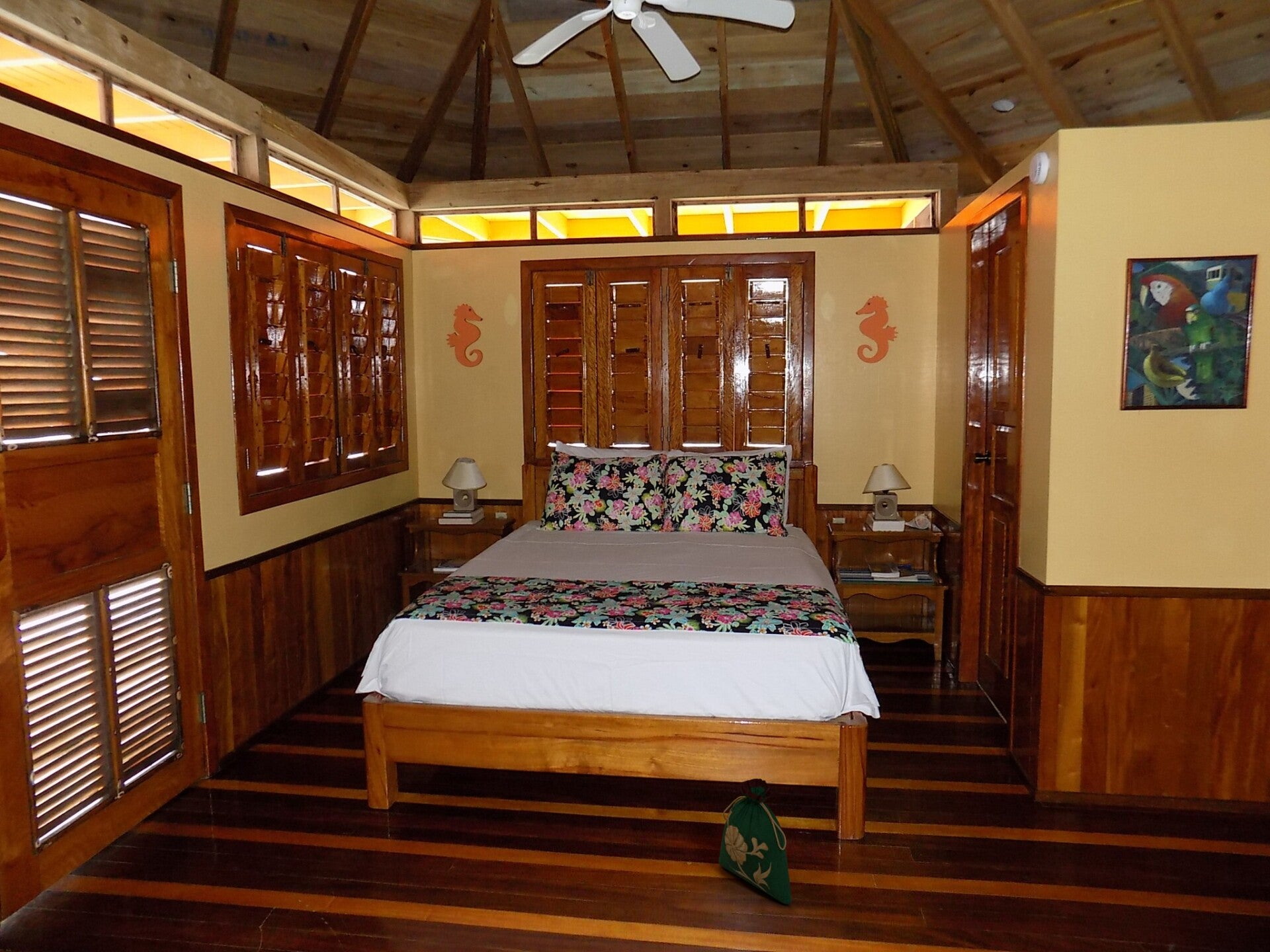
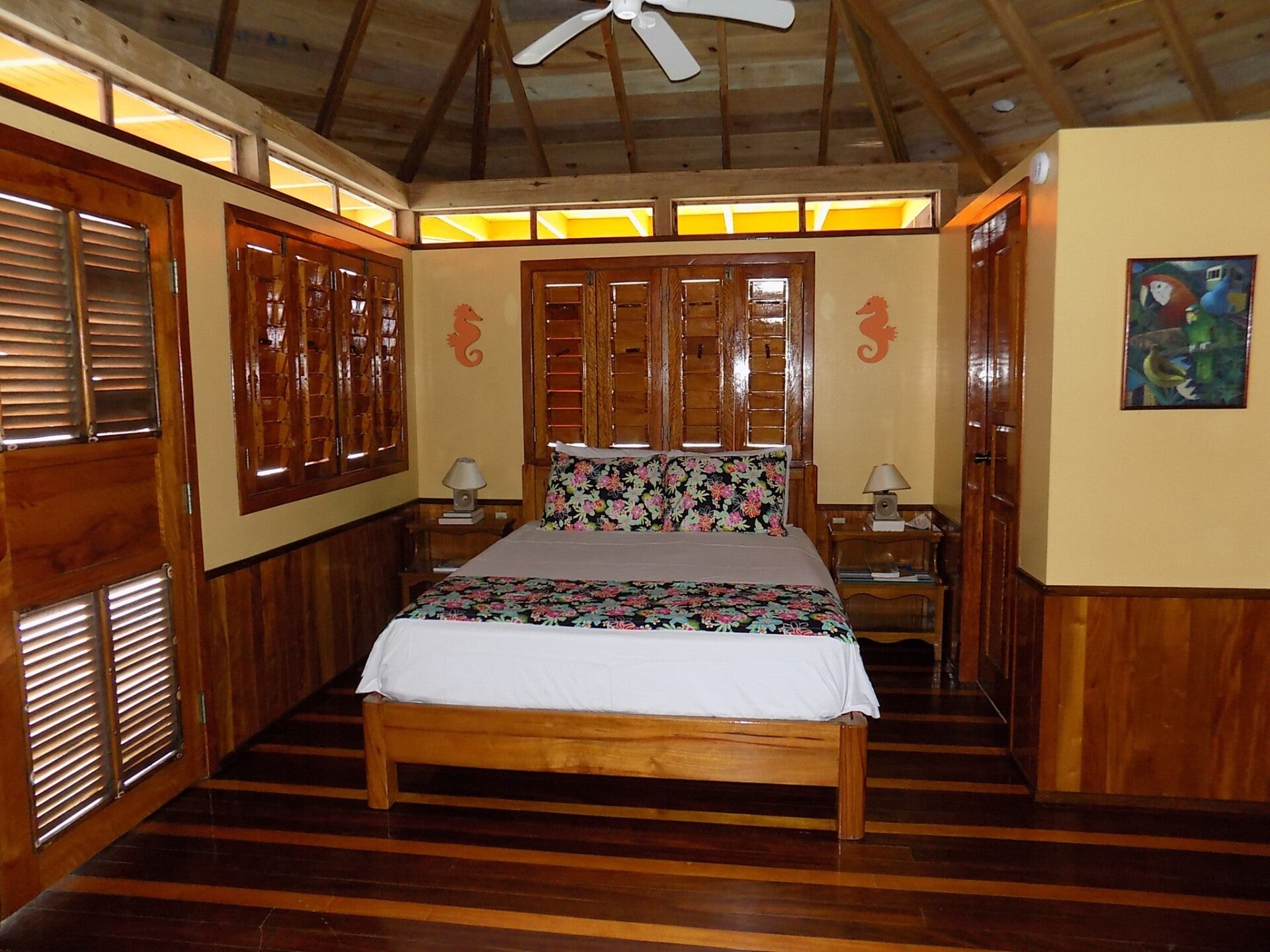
- bag [718,778,792,905]
